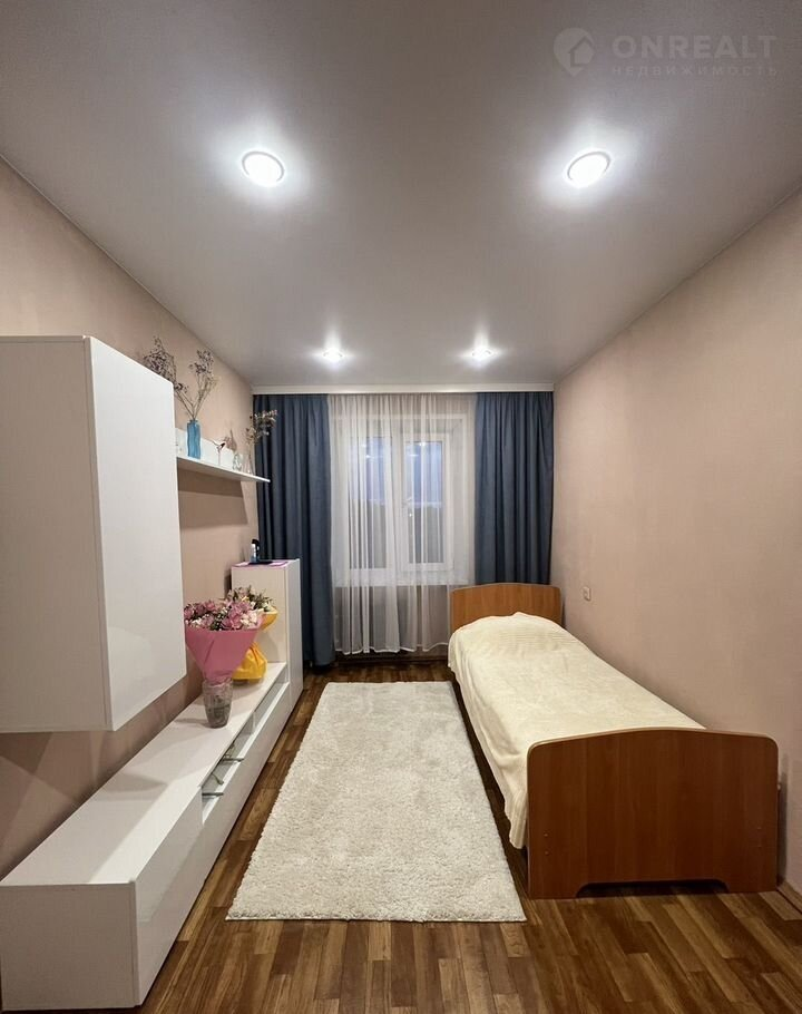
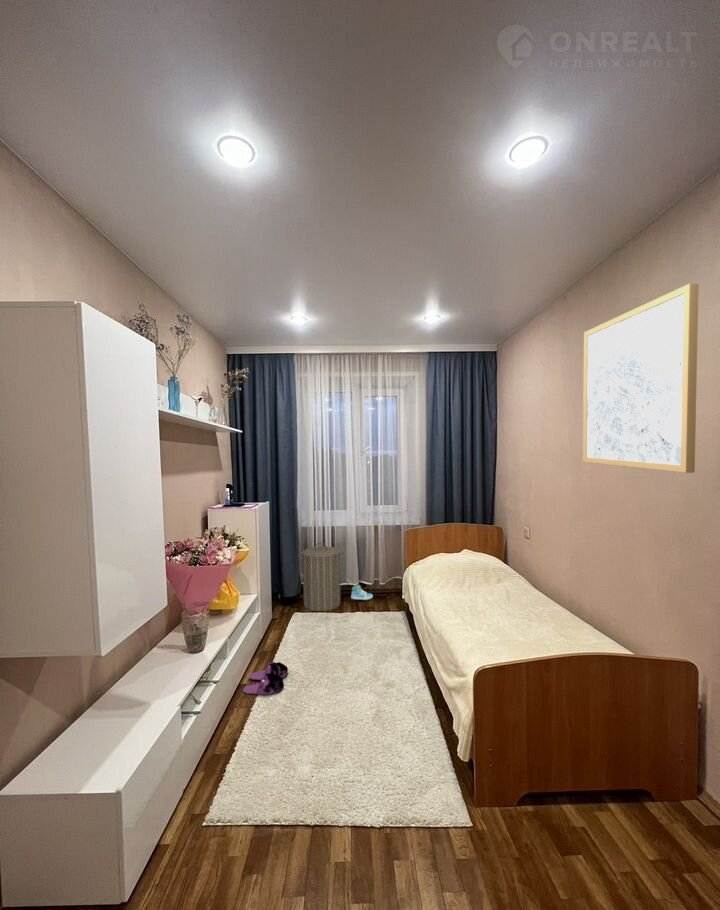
+ laundry hamper [297,542,345,612]
+ wall art [582,283,699,474]
+ slippers [242,661,289,696]
+ sneaker [350,583,374,601]
